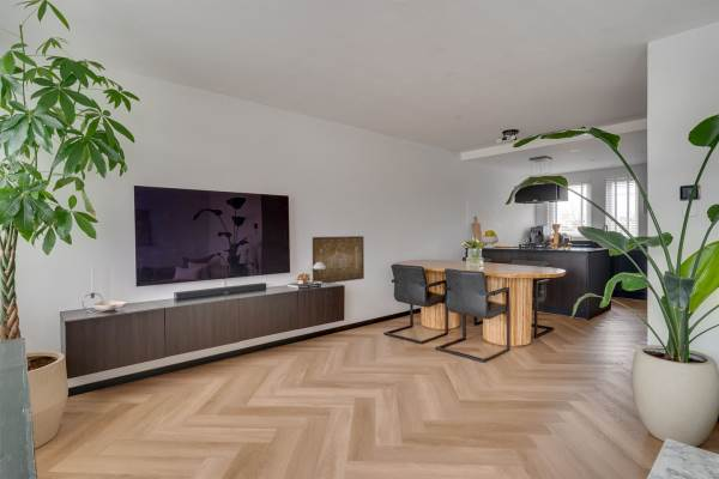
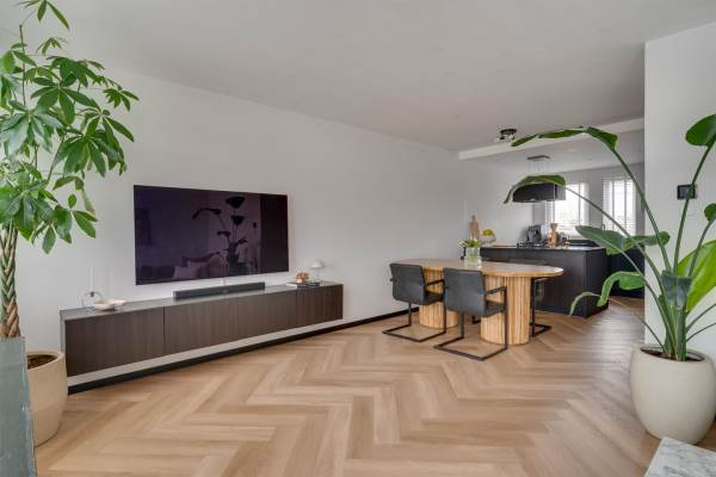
- wall art [312,235,365,284]
